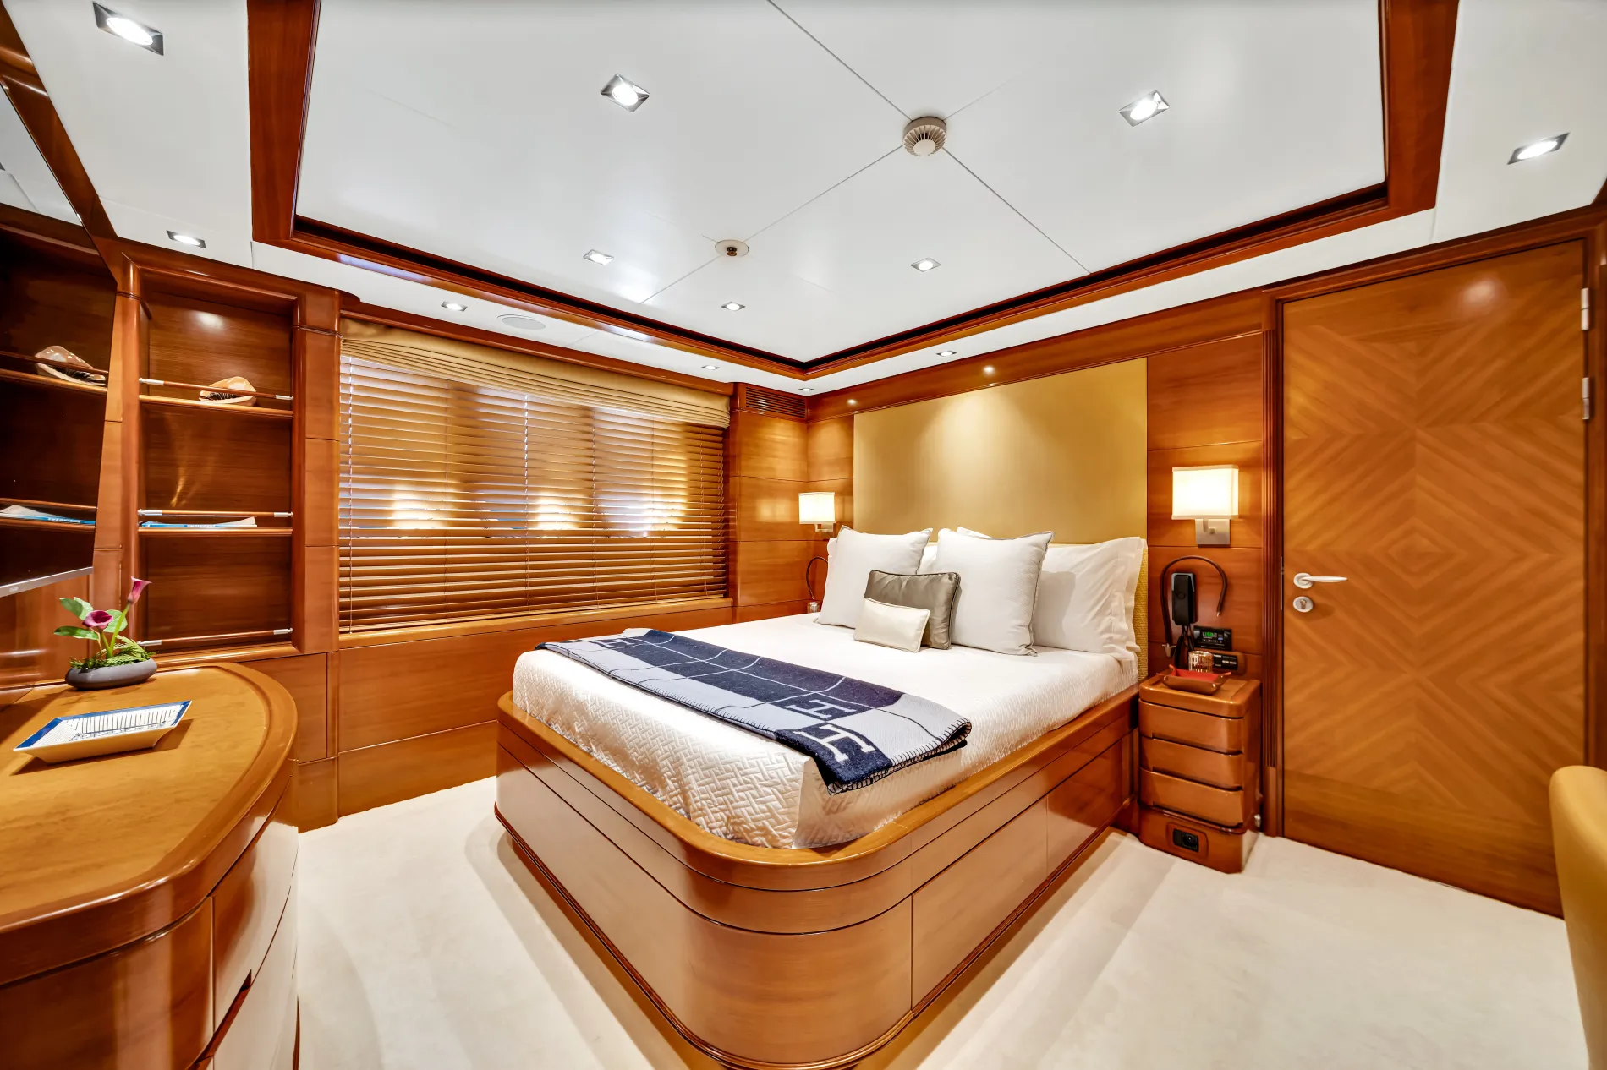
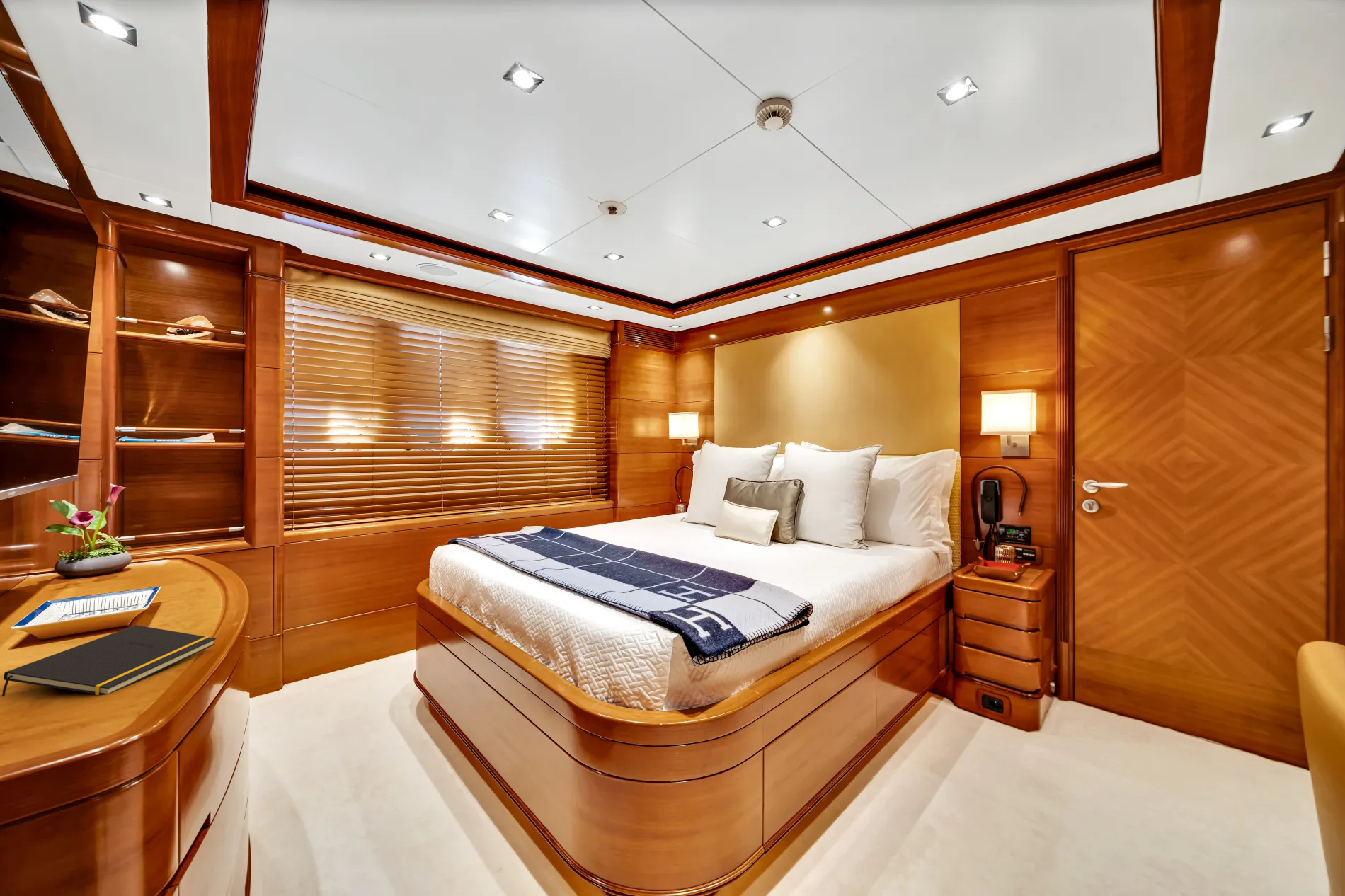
+ notepad [1,624,217,697]
